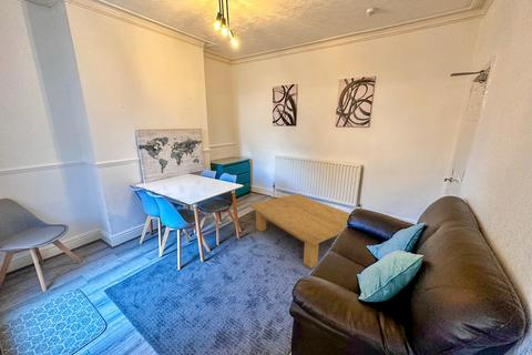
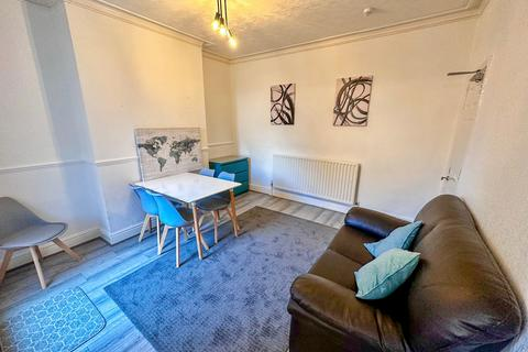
- coffee table [248,193,351,270]
